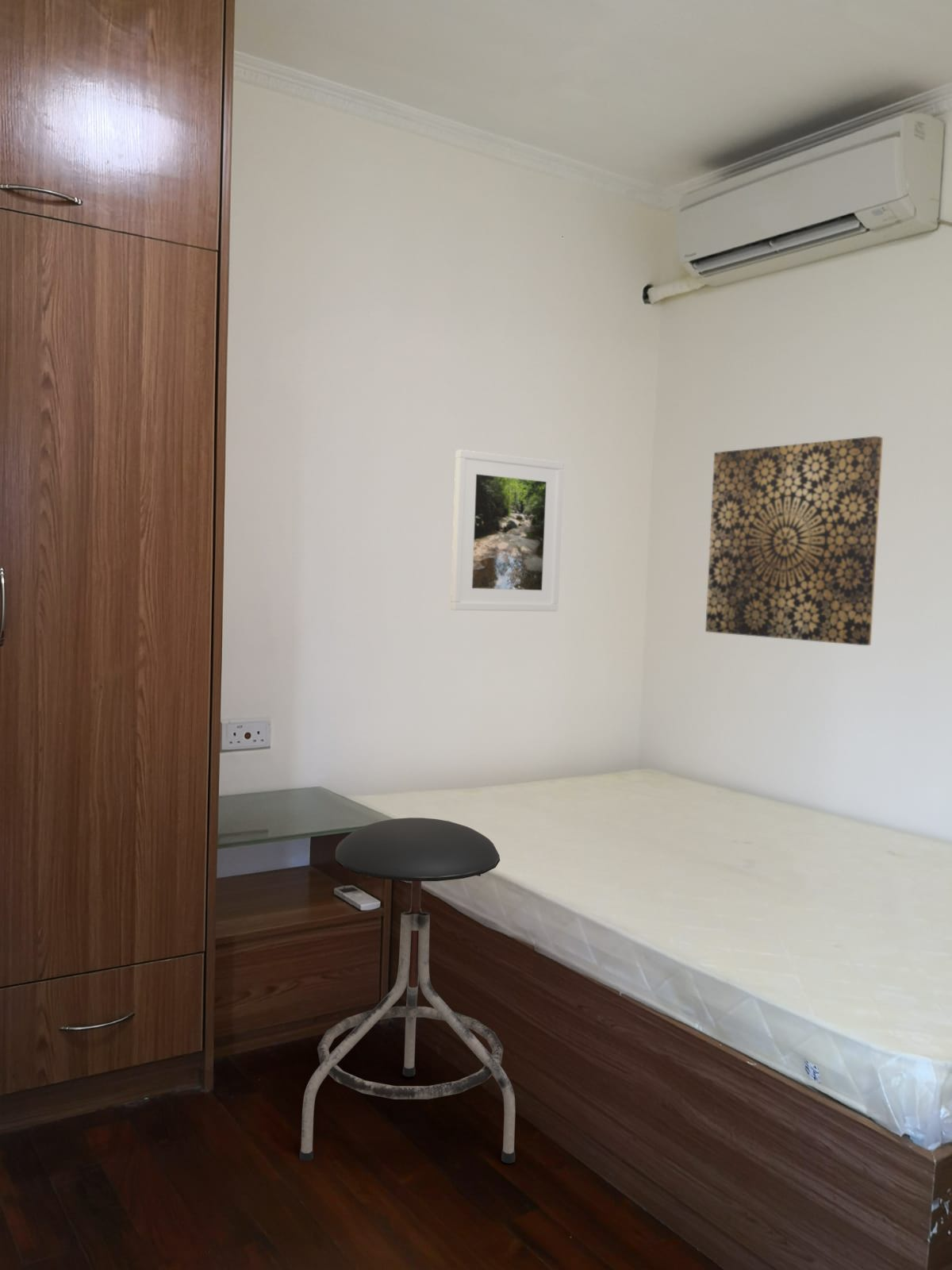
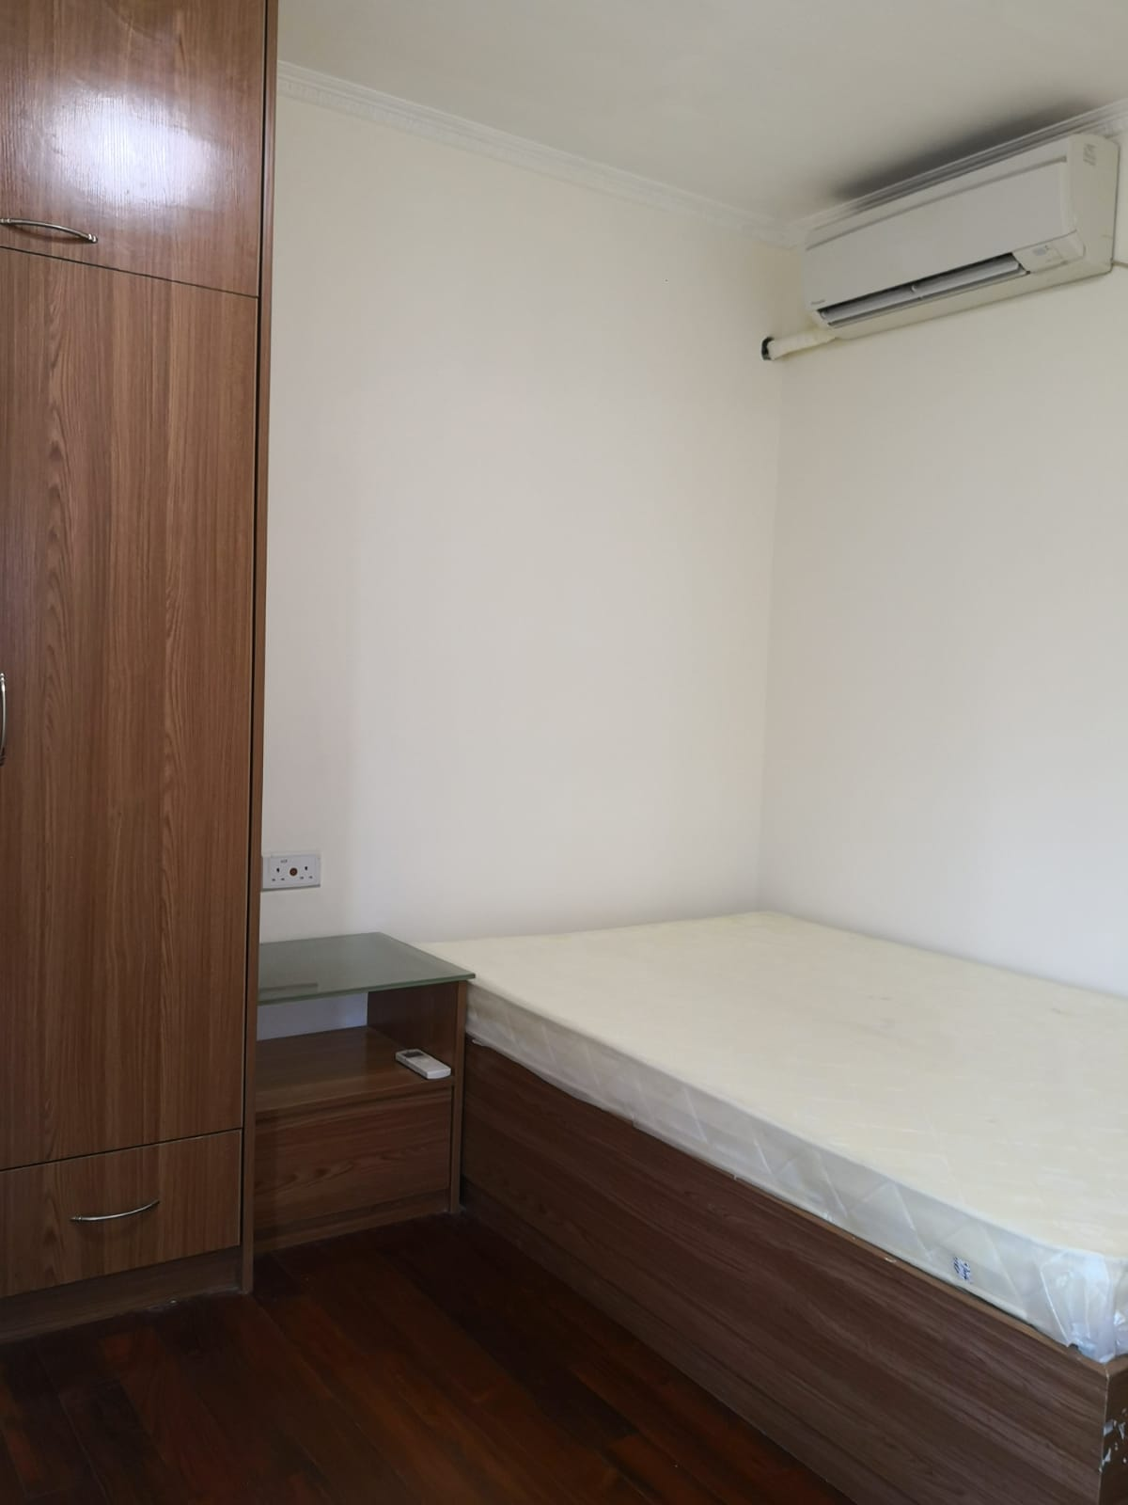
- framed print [450,449,565,612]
- wall art [704,435,884,646]
- stool [299,817,516,1164]
